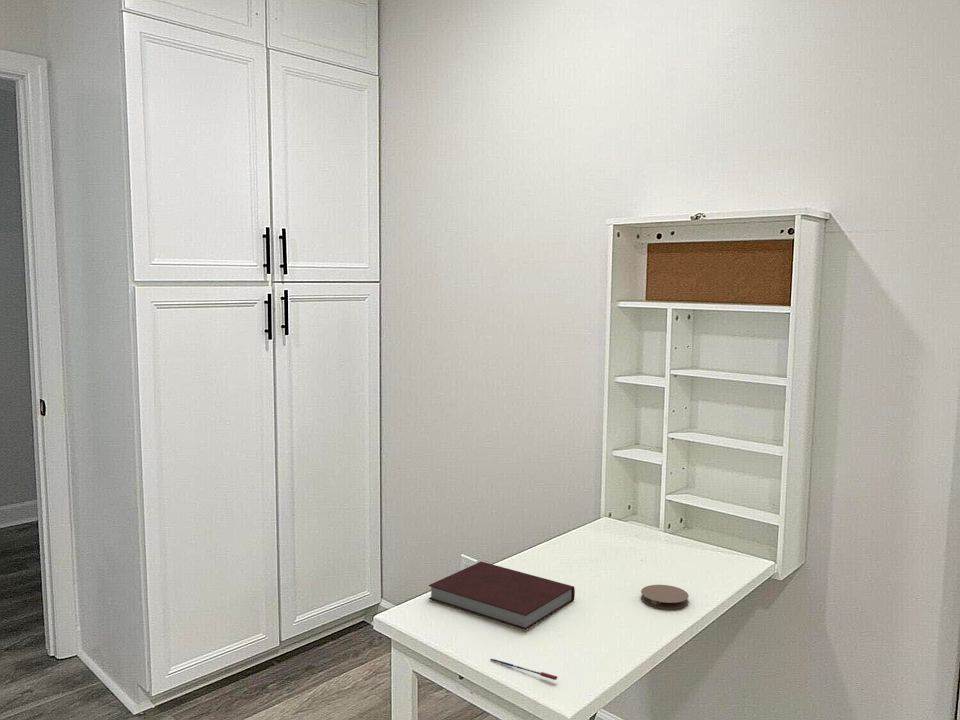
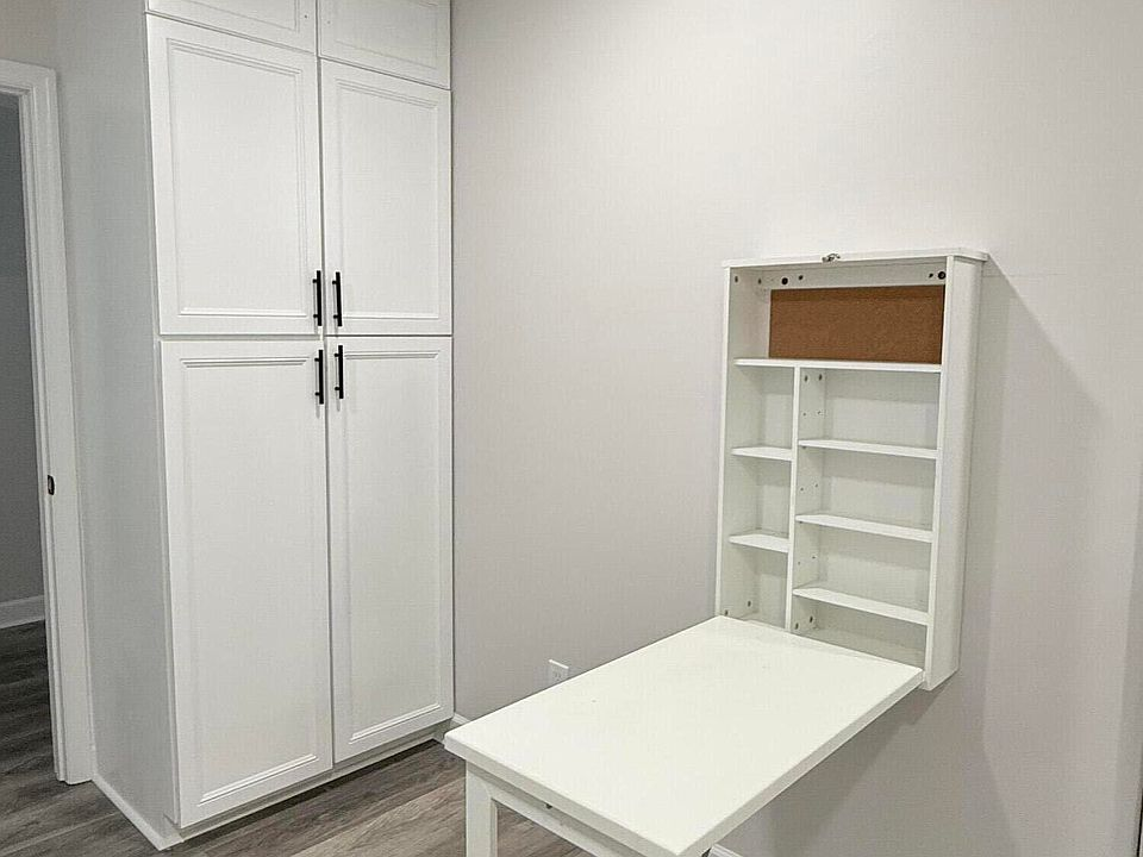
- pen [489,658,558,681]
- coaster [640,584,690,610]
- notebook [427,561,576,631]
